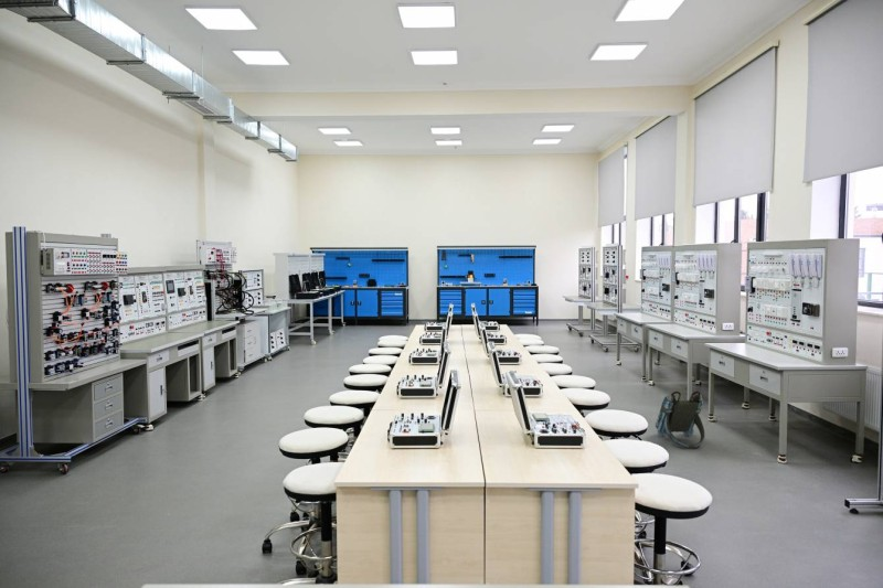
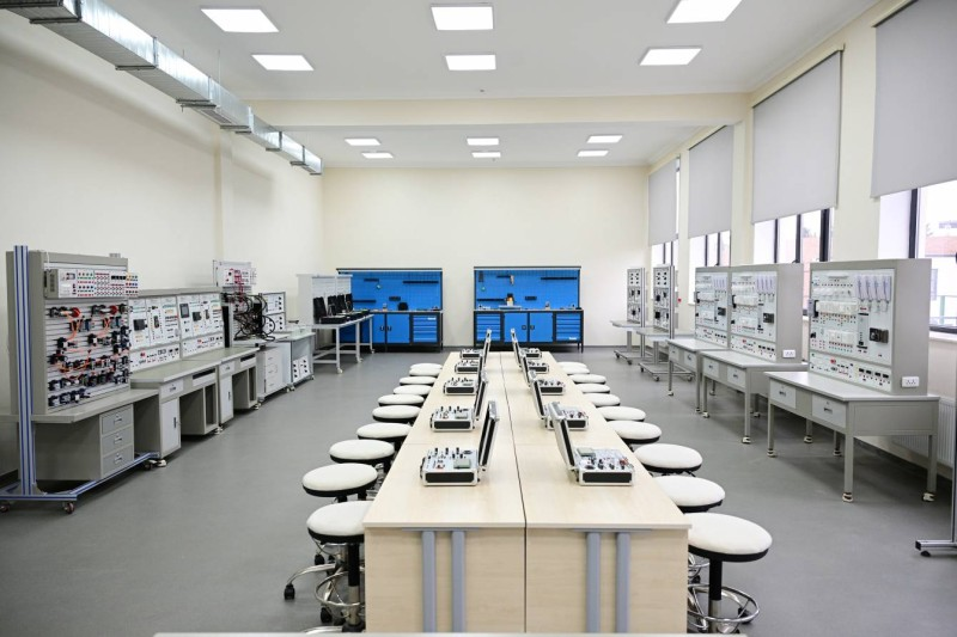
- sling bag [655,391,705,449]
